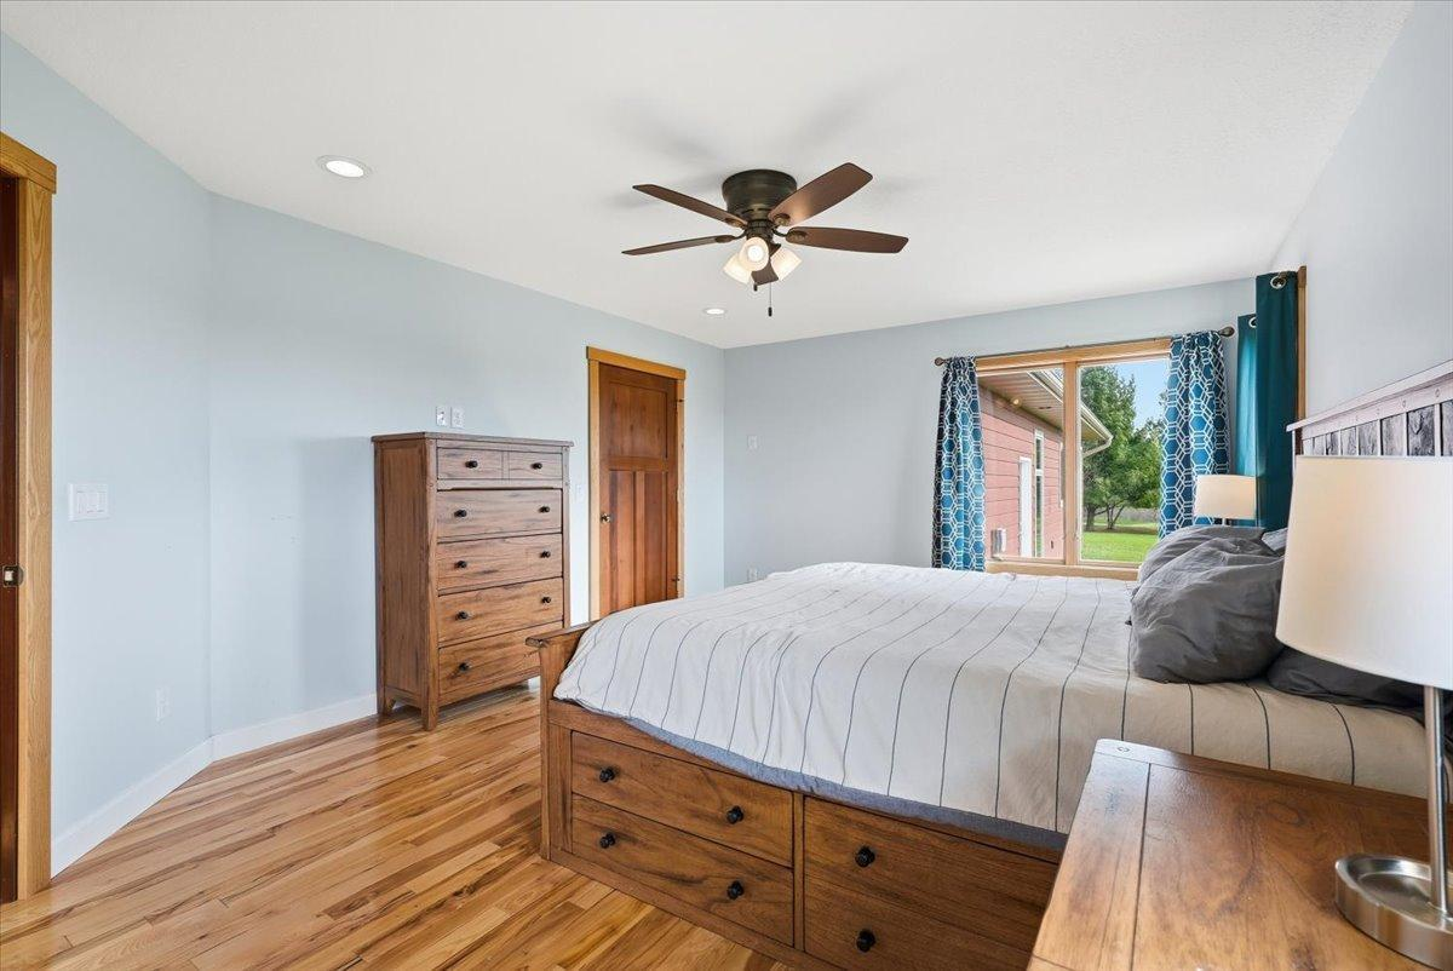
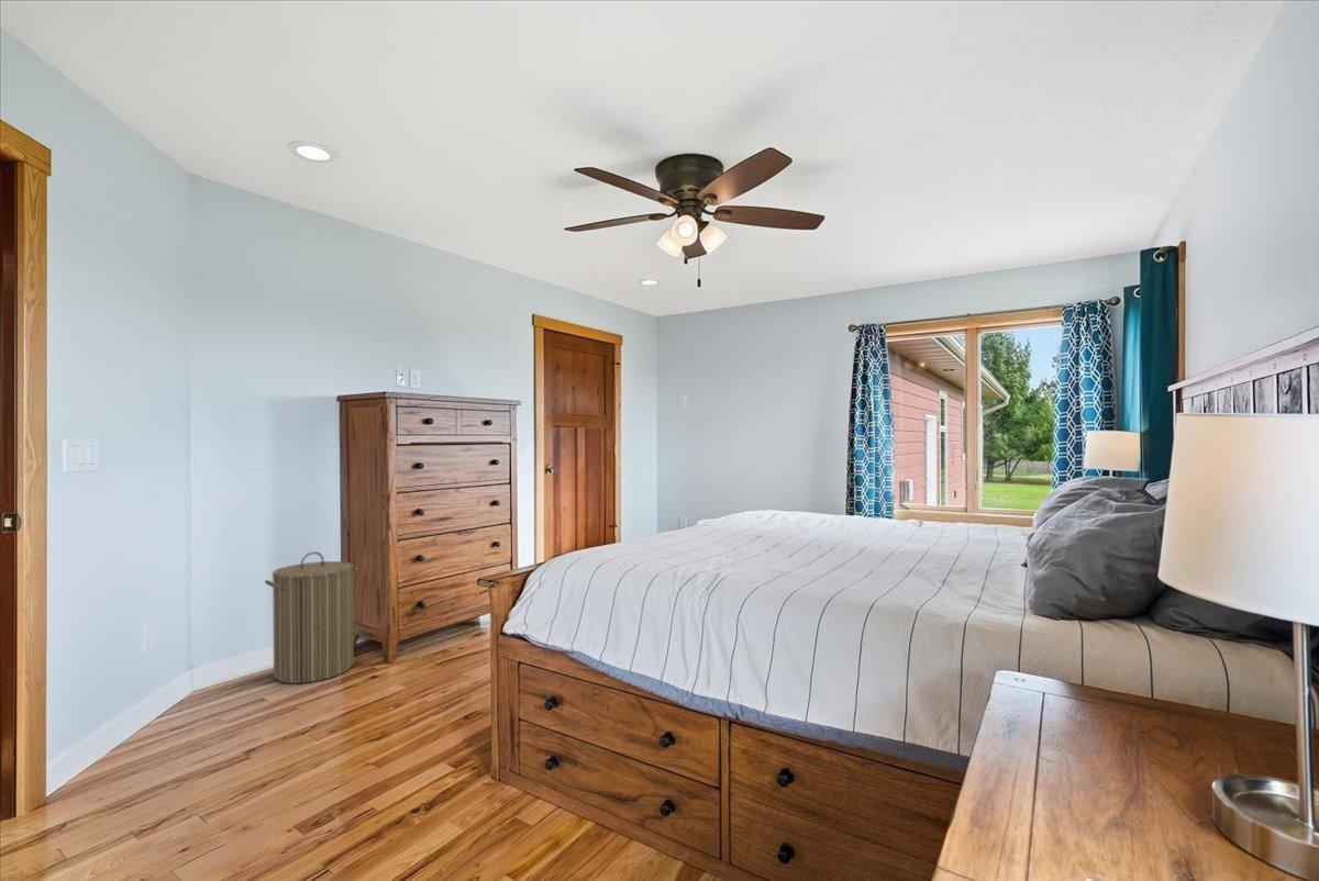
+ laundry hamper [264,550,358,684]
